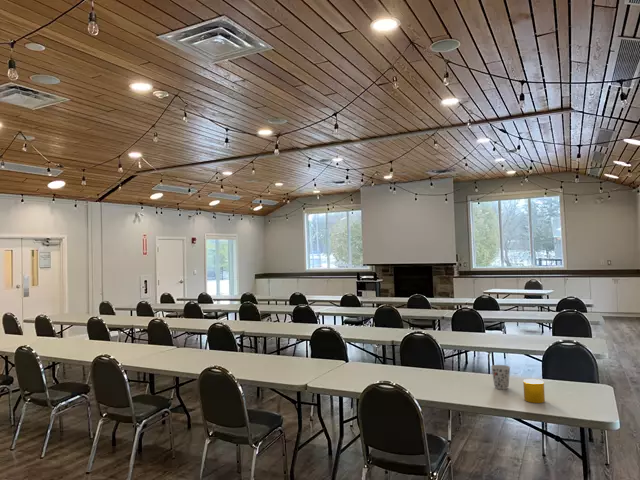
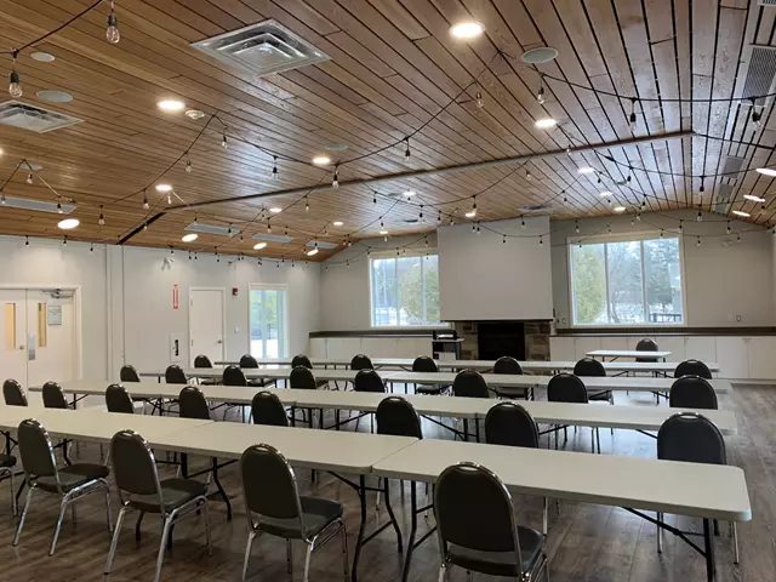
- cup [490,364,511,390]
- cup [522,378,546,404]
